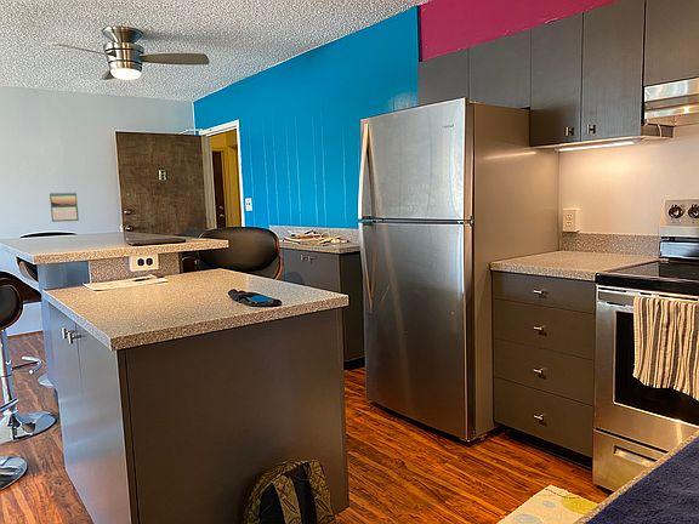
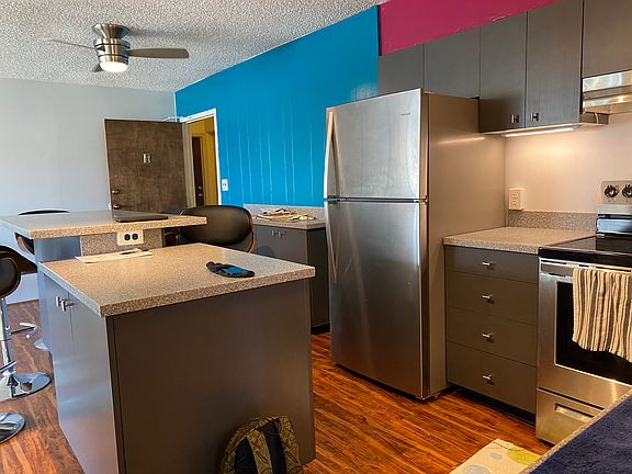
- calendar [49,190,80,223]
